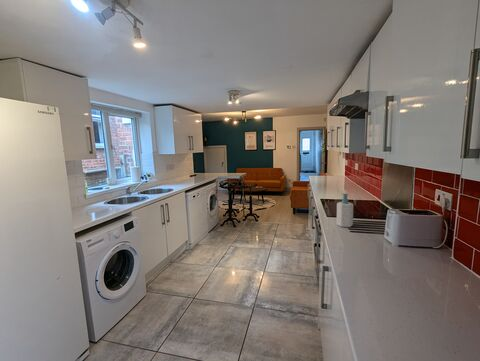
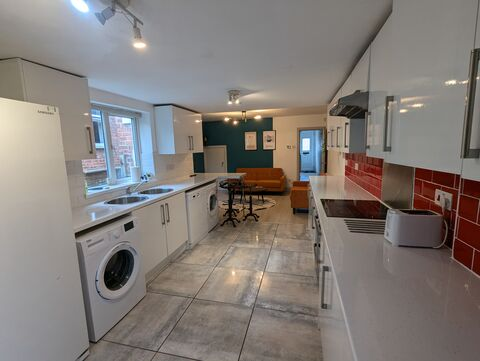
- soap bottle [336,193,354,228]
